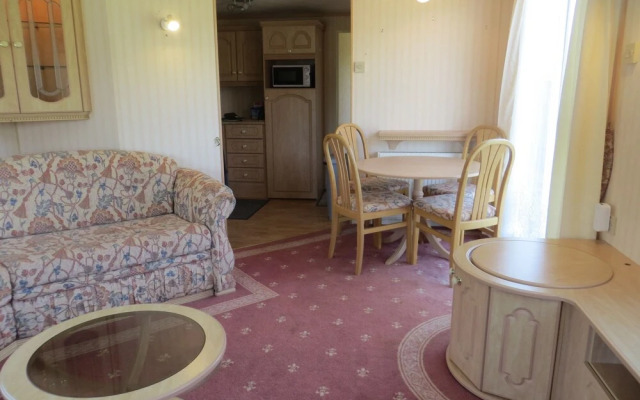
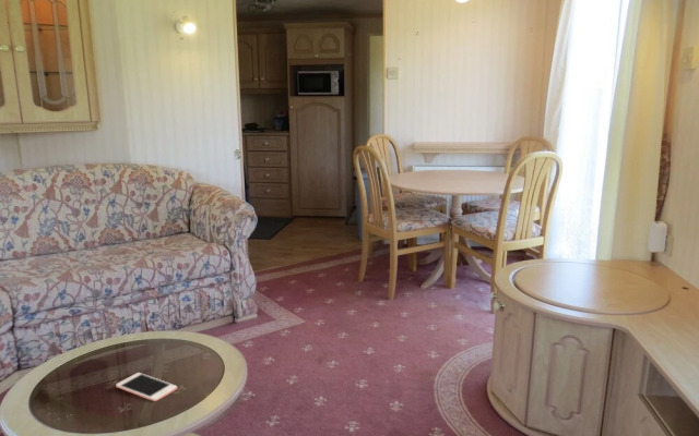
+ cell phone [115,372,178,402]
